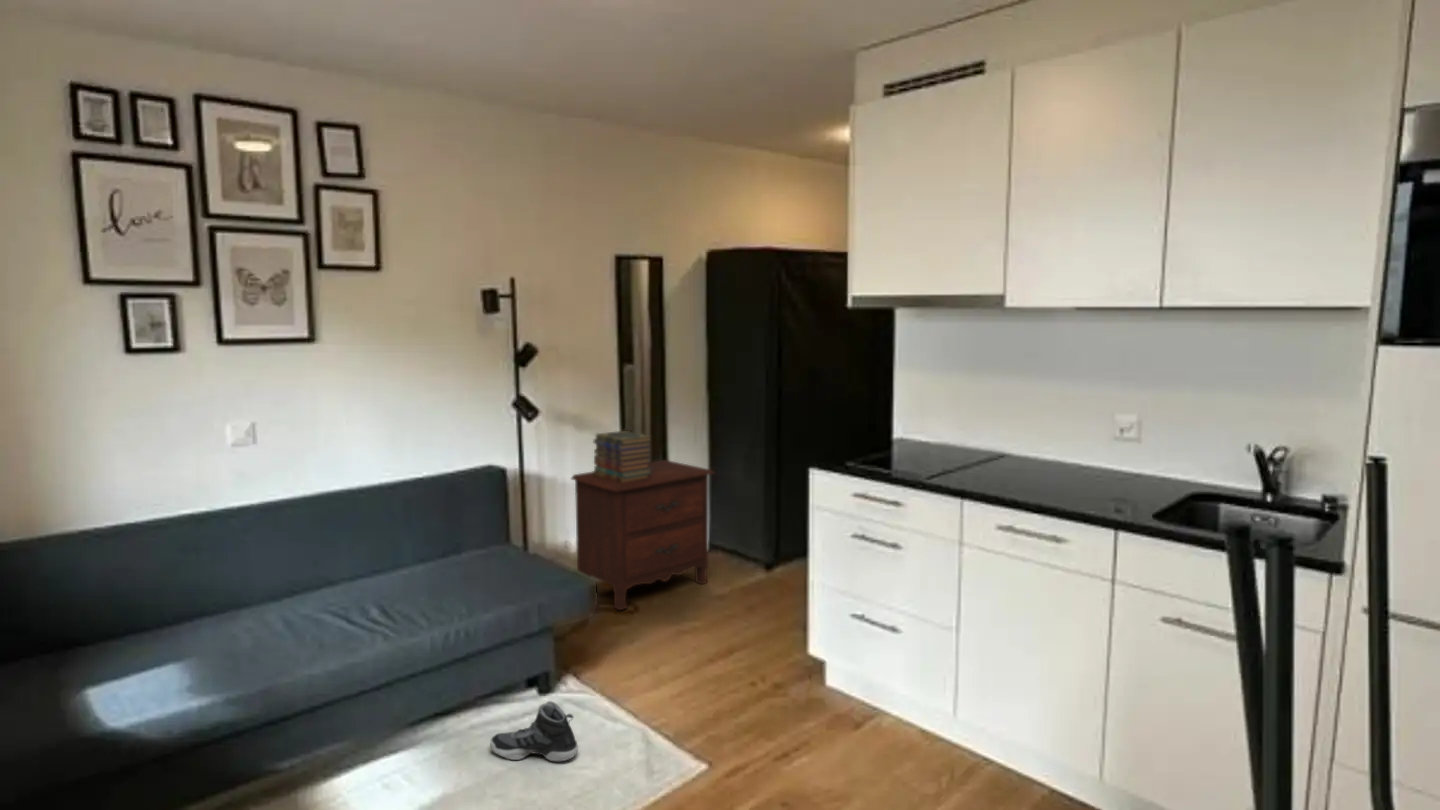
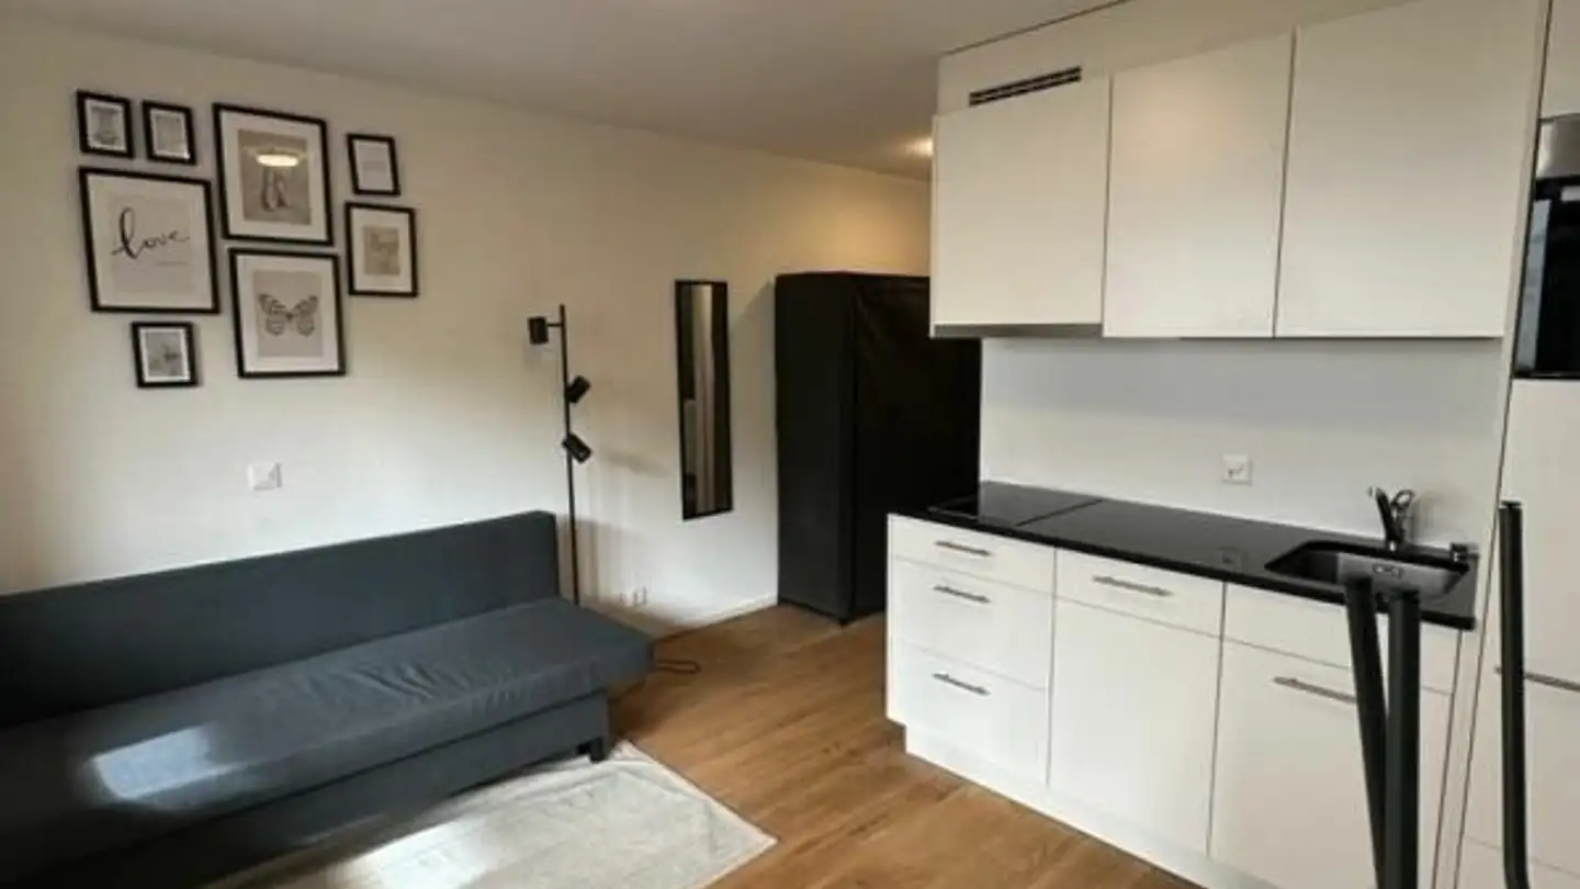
- nightstand [570,459,716,611]
- sneaker [489,700,579,762]
- book stack [592,430,653,483]
